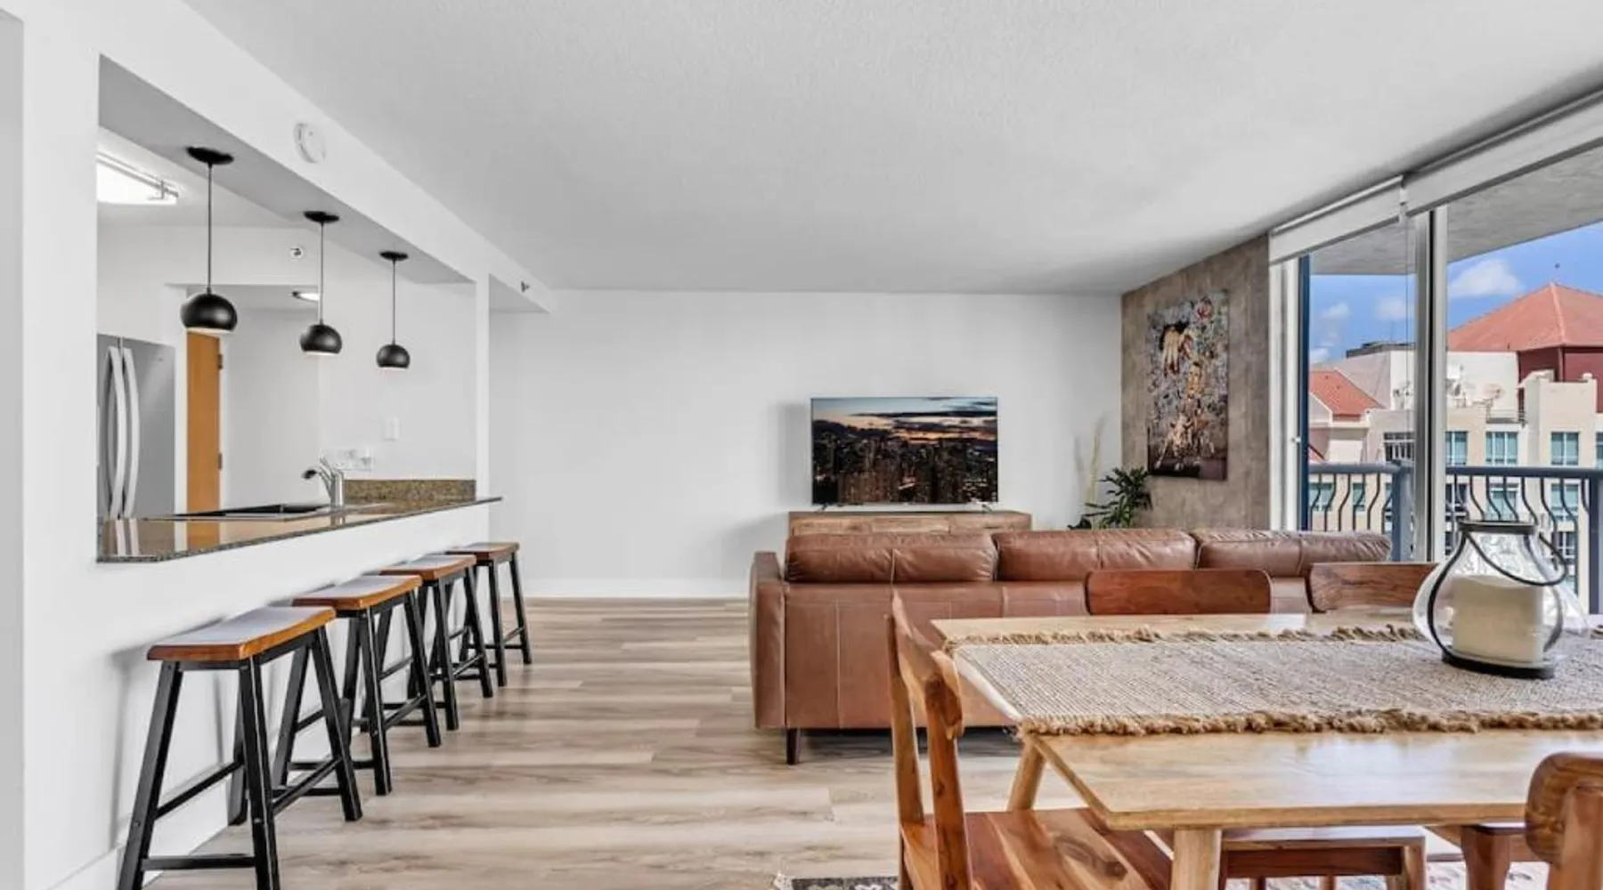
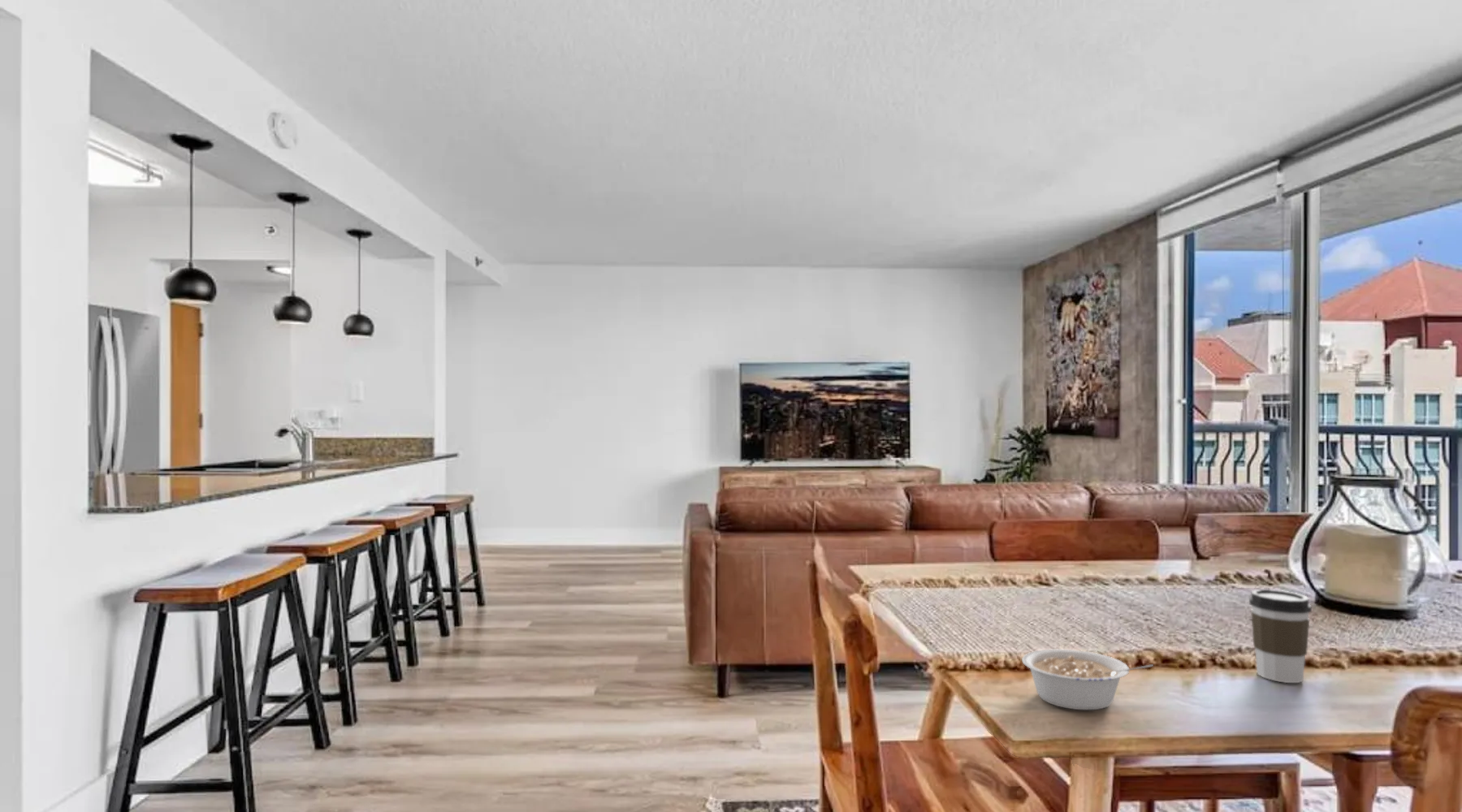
+ coffee cup [1248,589,1313,684]
+ legume [1021,648,1154,711]
